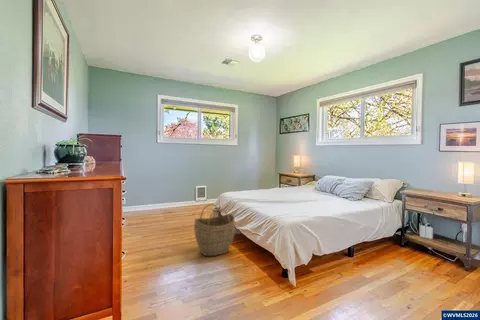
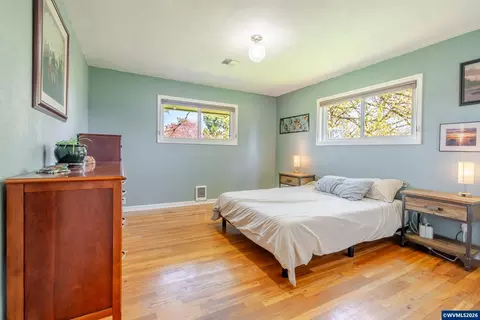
- woven basket [193,203,236,257]
